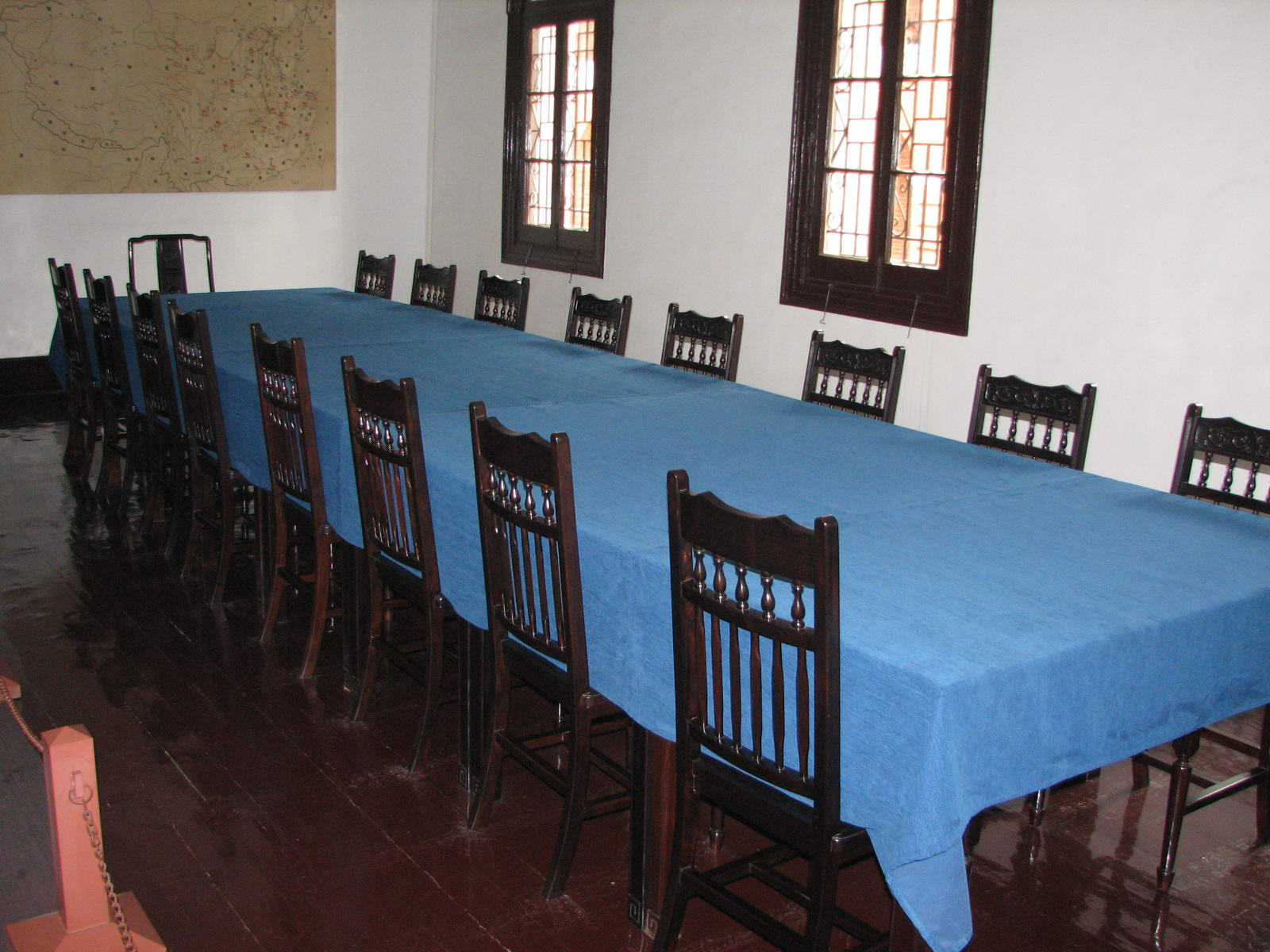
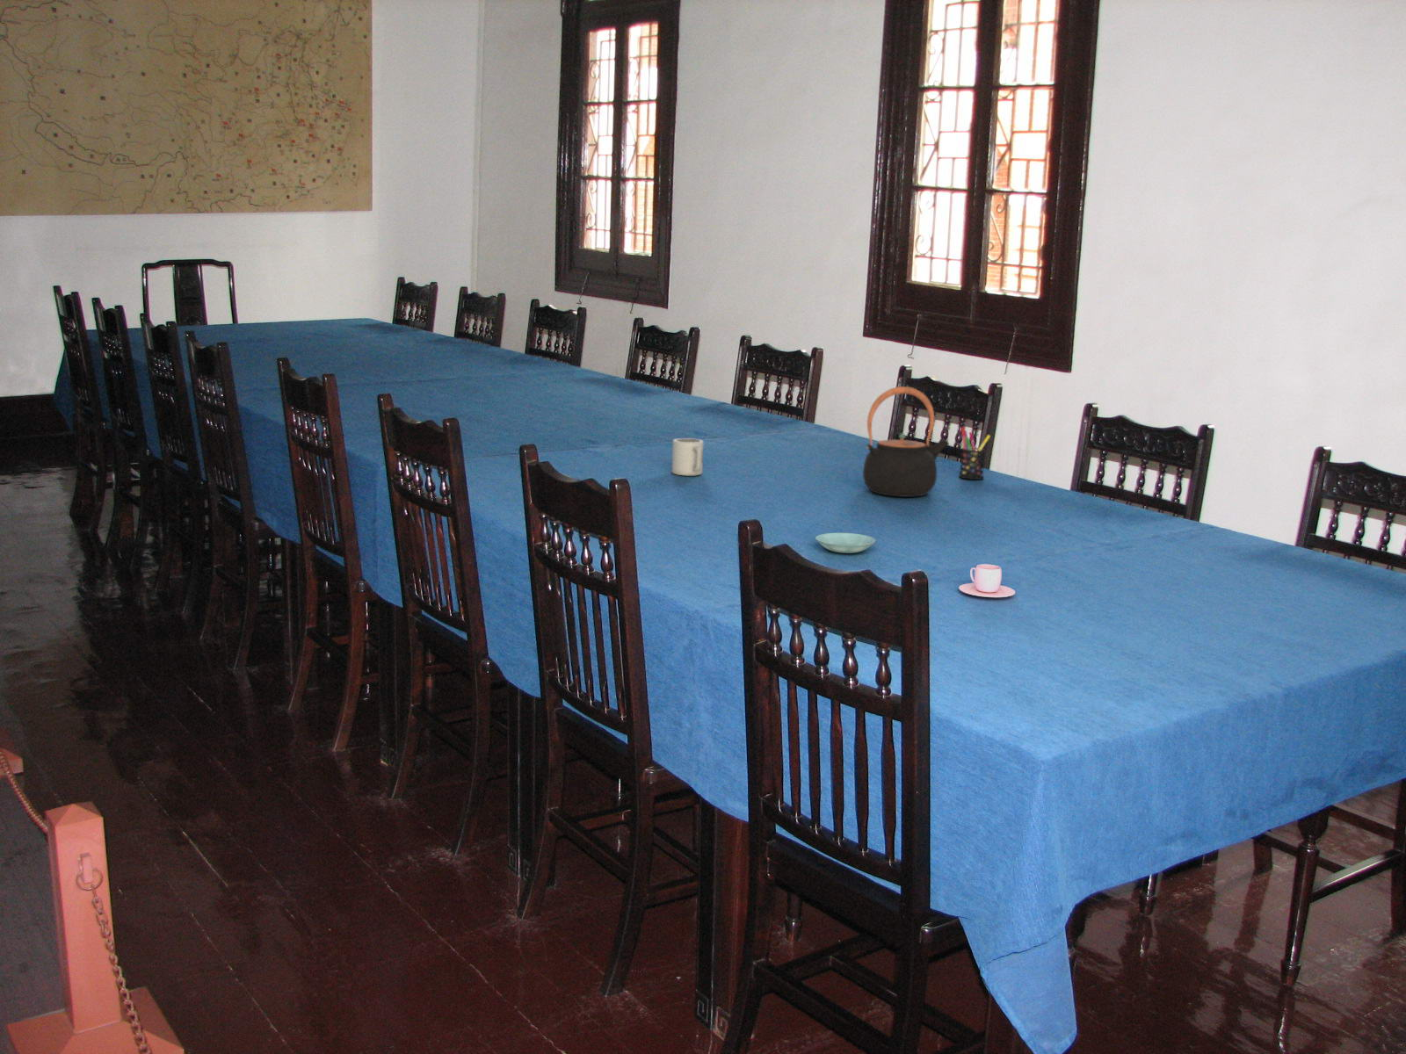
+ cup [671,437,705,476]
+ teapot [862,385,950,498]
+ saucer [815,533,876,555]
+ teacup [958,564,1016,598]
+ pen holder [959,426,991,480]
